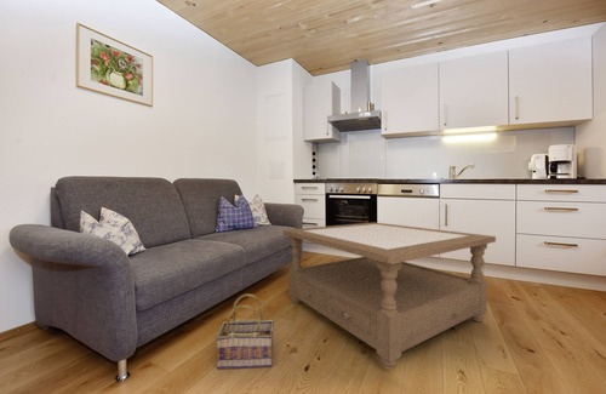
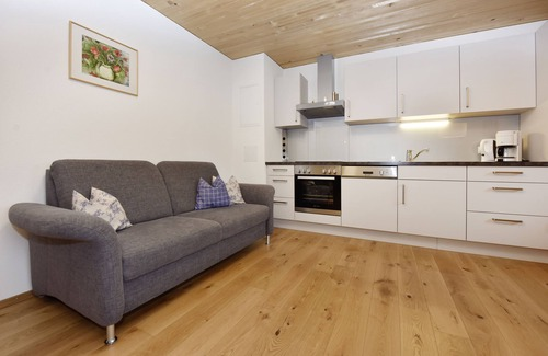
- basket [215,292,275,370]
- coffee table [282,222,497,371]
